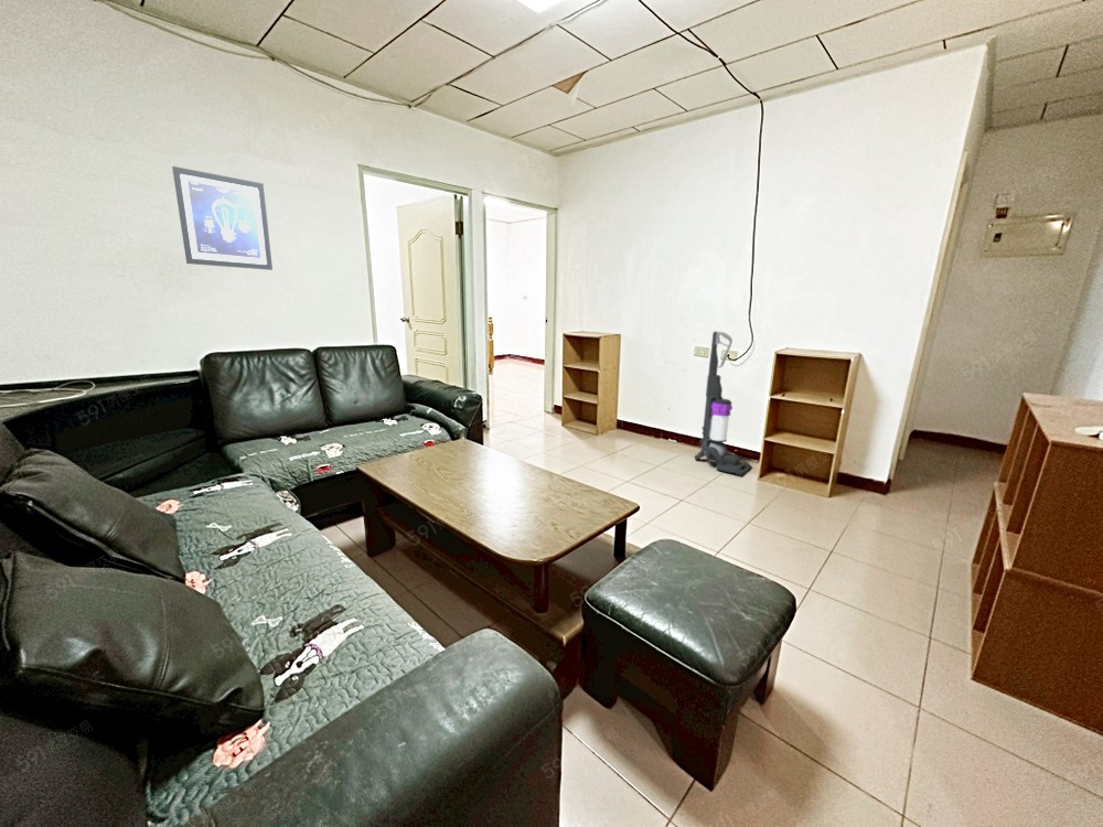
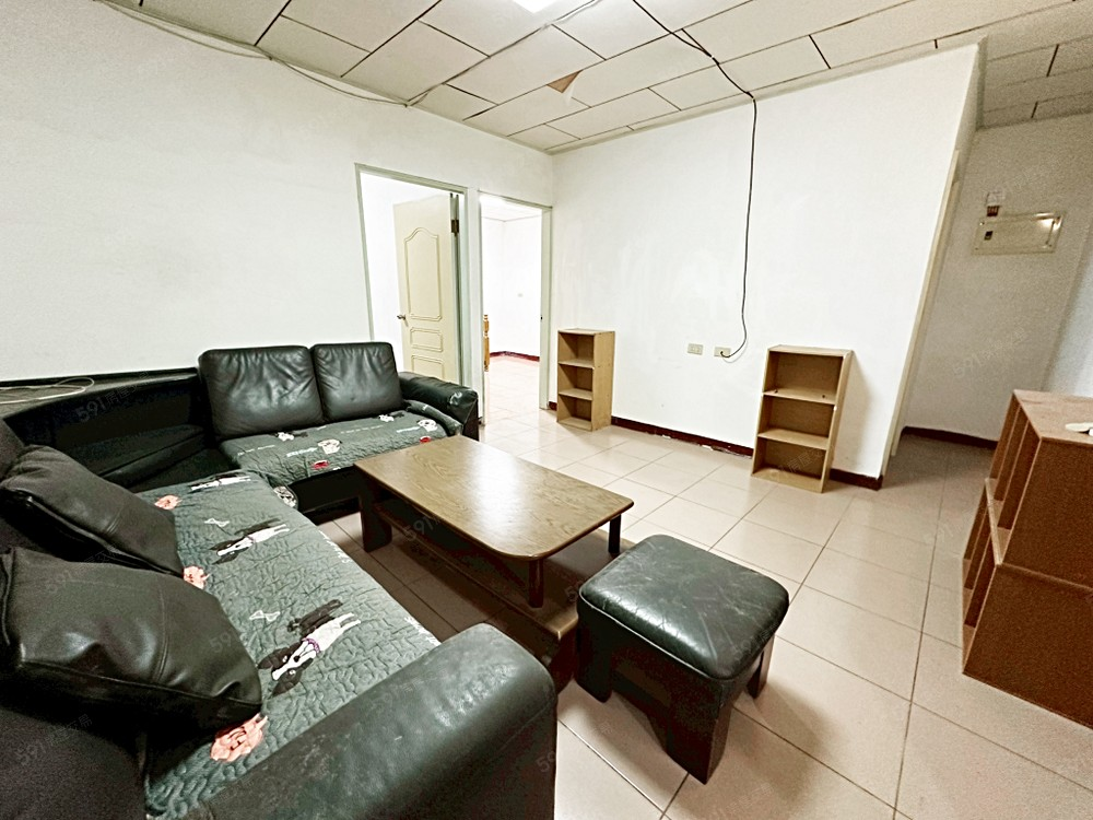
- wall art [171,165,274,271]
- vacuum cleaner [694,331,753,476]
